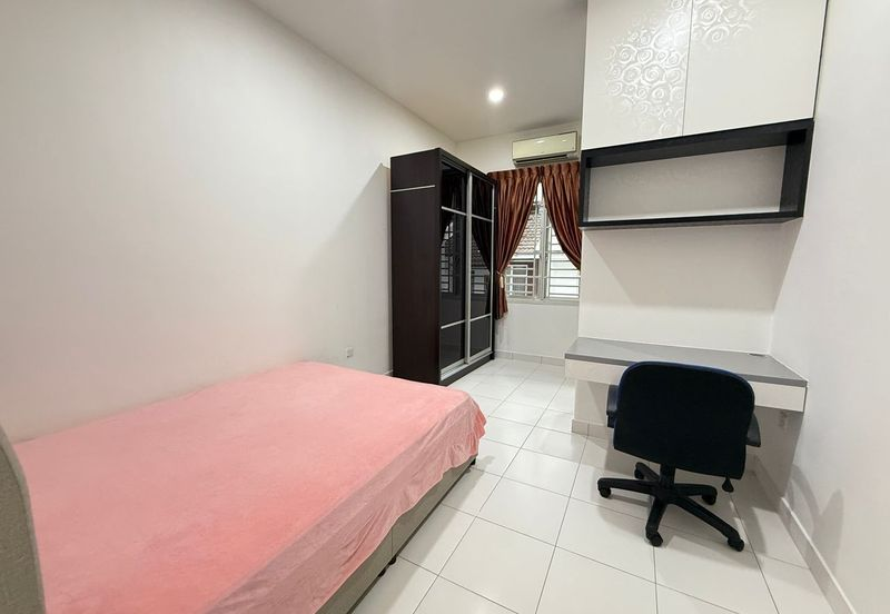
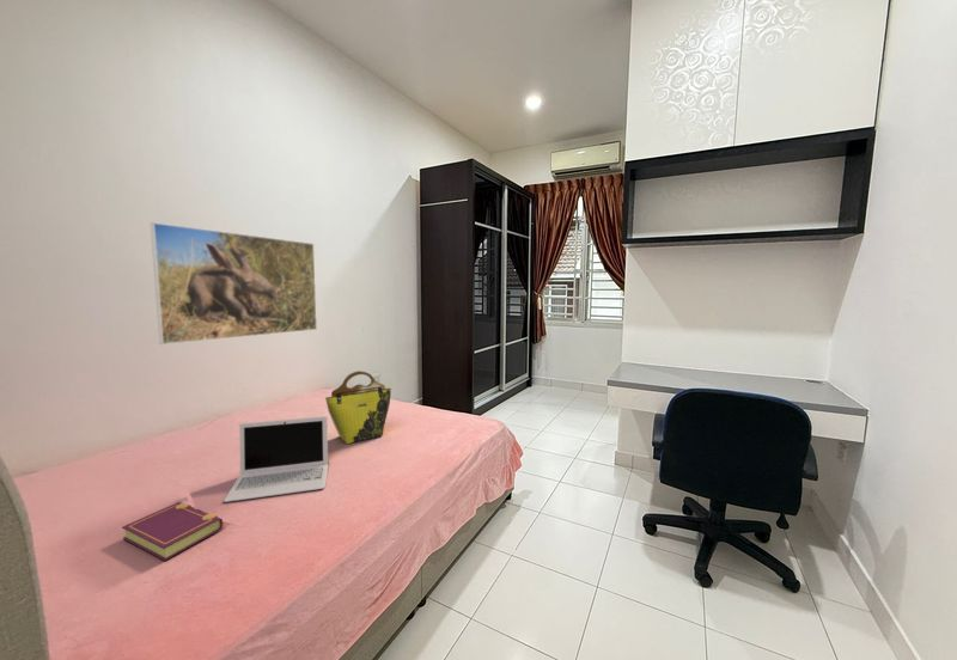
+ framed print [150,221,318,346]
+ laptop [223,415,330,503]
+ tote bag [324,369,392,445]
+ book [121,501,224,562]
